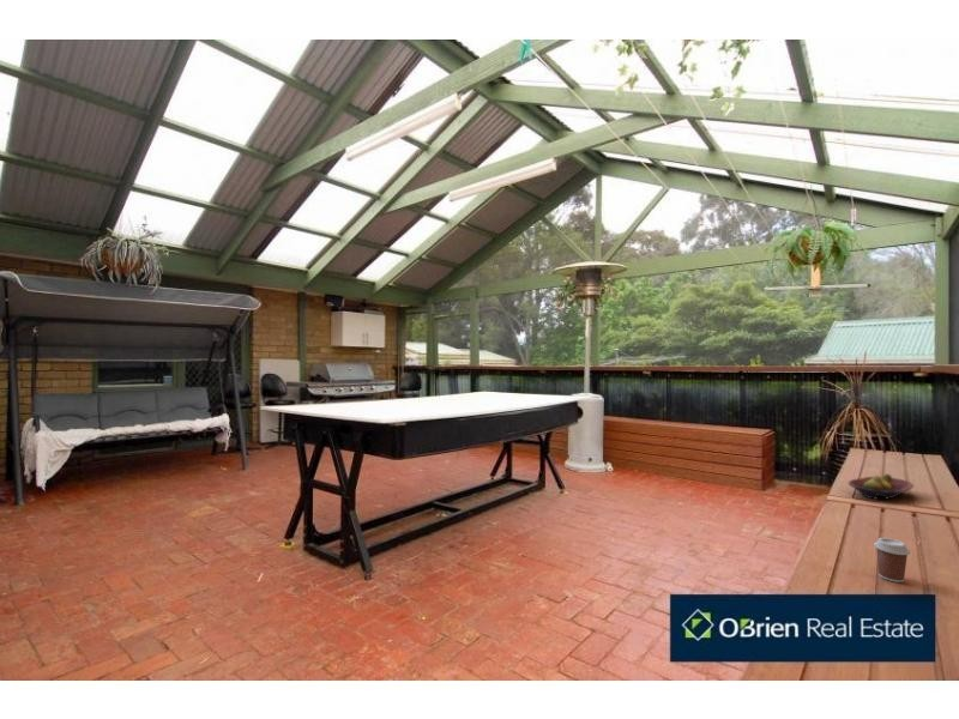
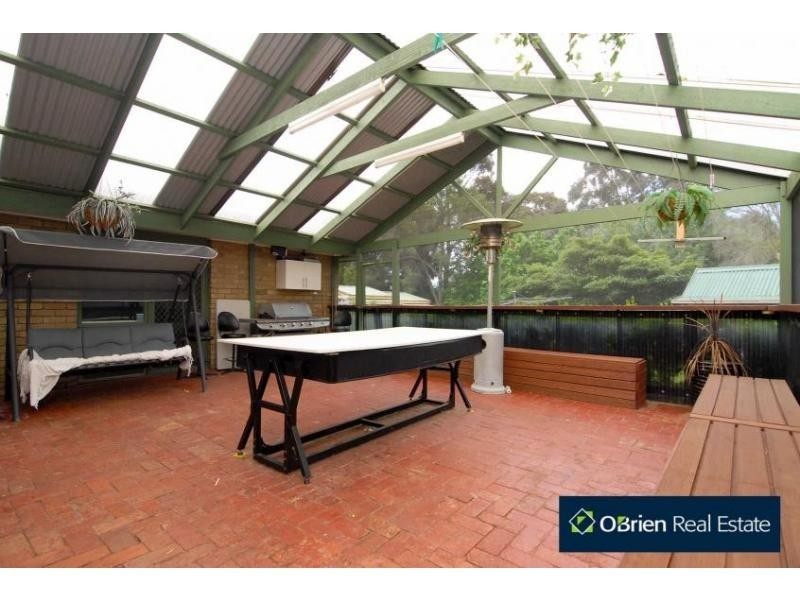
- fruit bowl [848,472,915,501]
- coffee cup [873,537,911,584]
